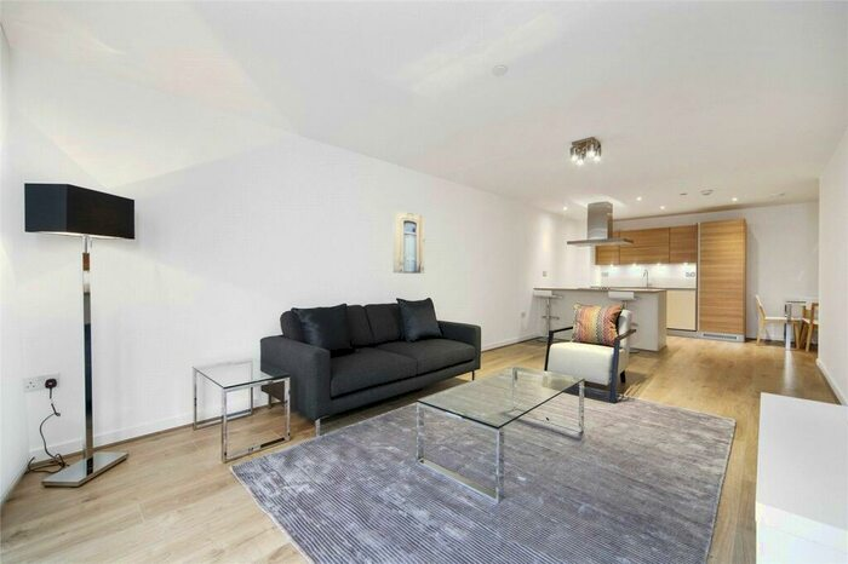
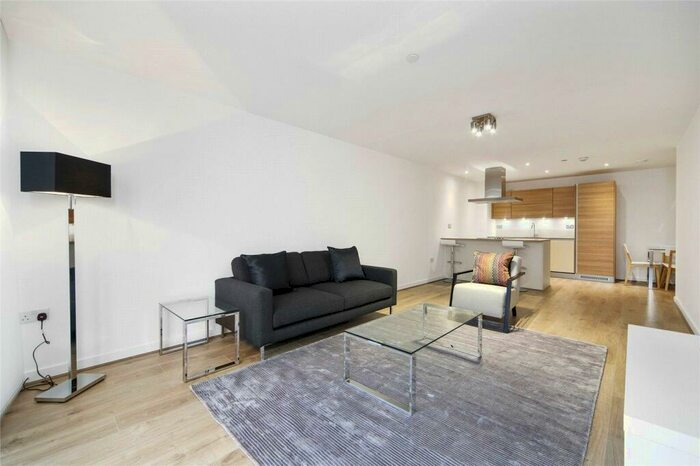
- wall art [393,209,425,275]
